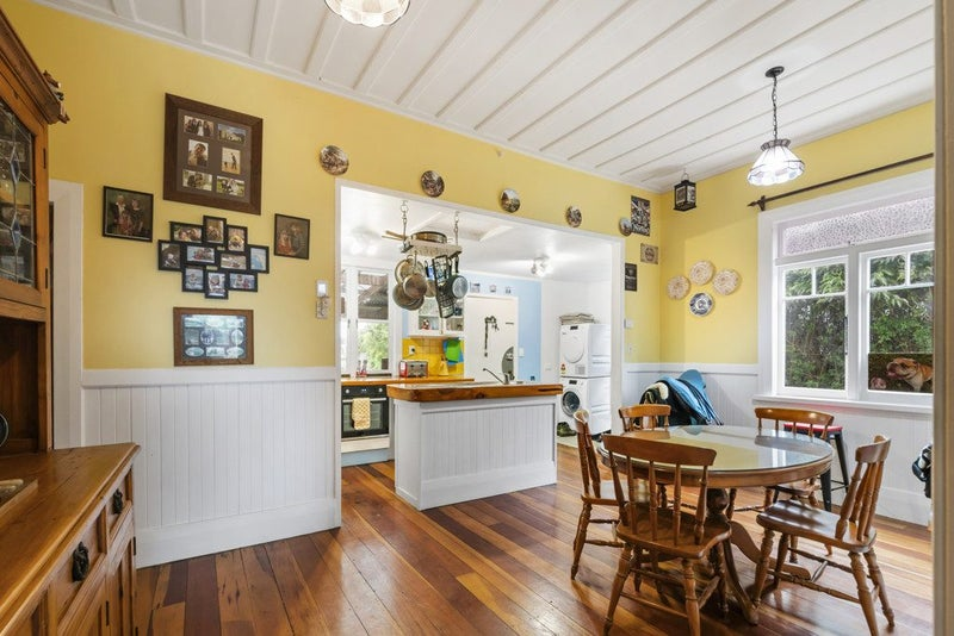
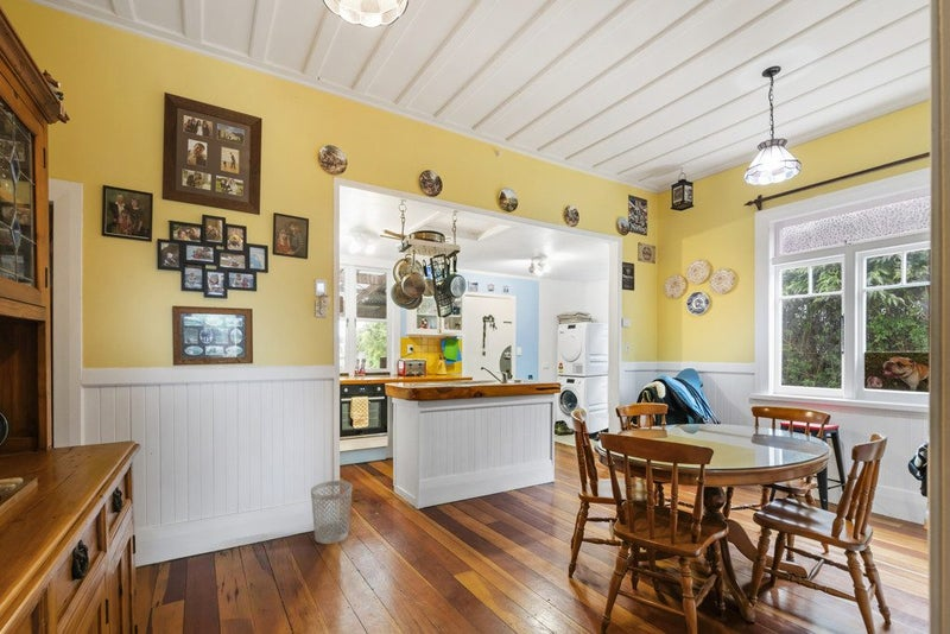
+ wastebasket [310,480,354,545]
